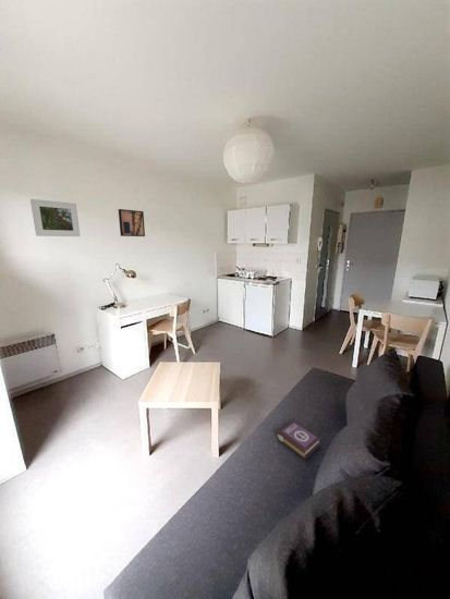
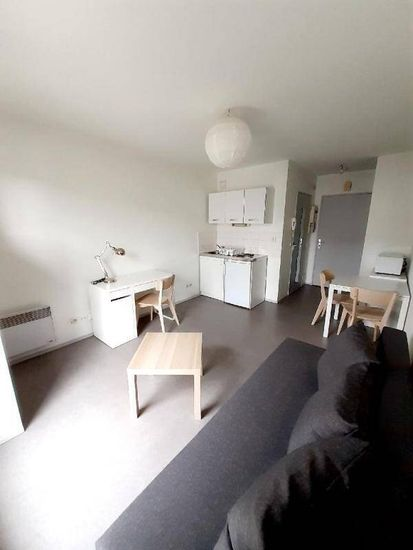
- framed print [29,198,82,237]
- book [276,420,321,461]
- wall art [118,208,146,237]
